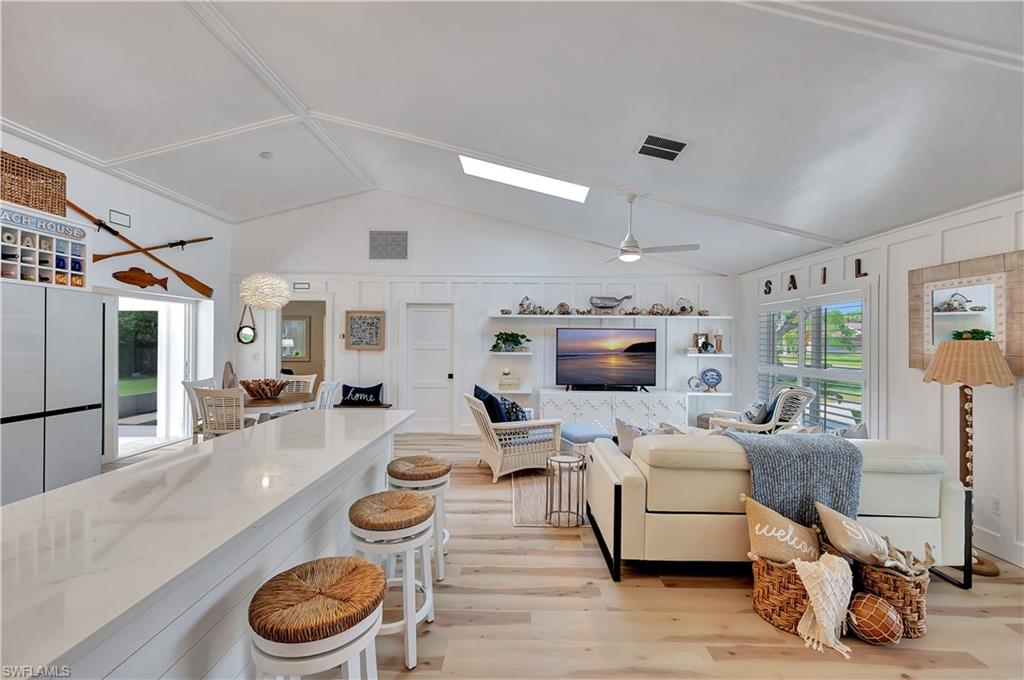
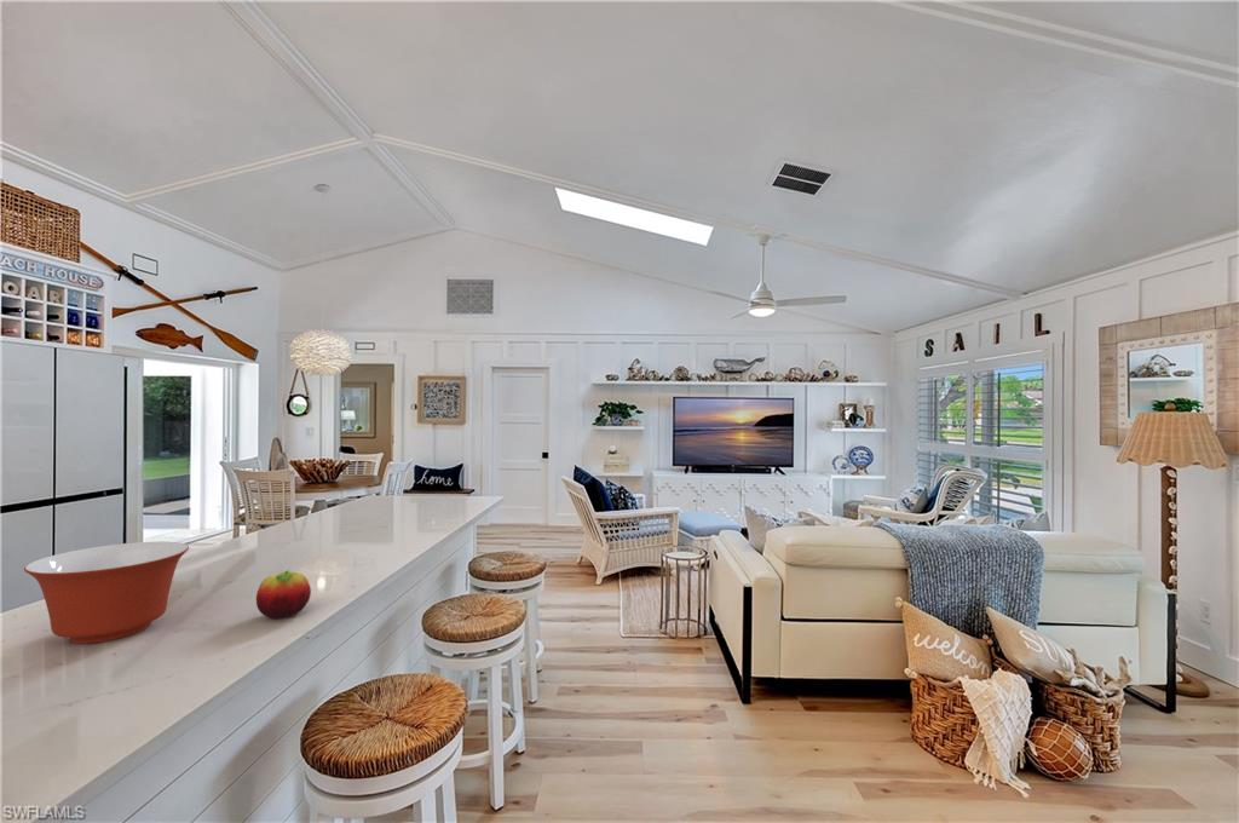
+ fruit [255,569,312,620]
+ mixing bowl [23,540,190,645]
